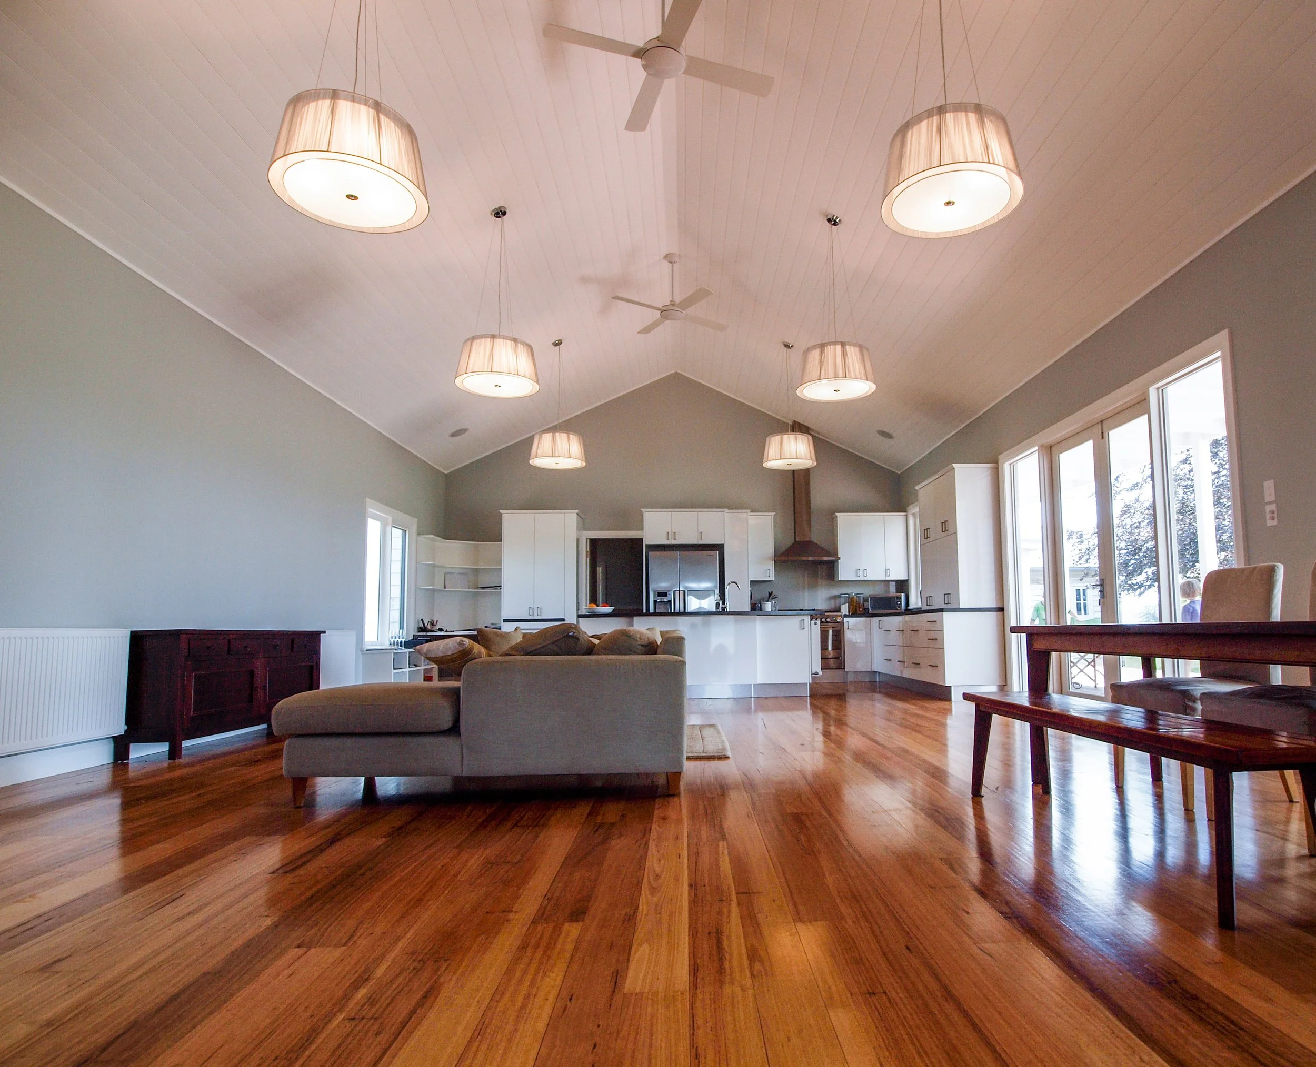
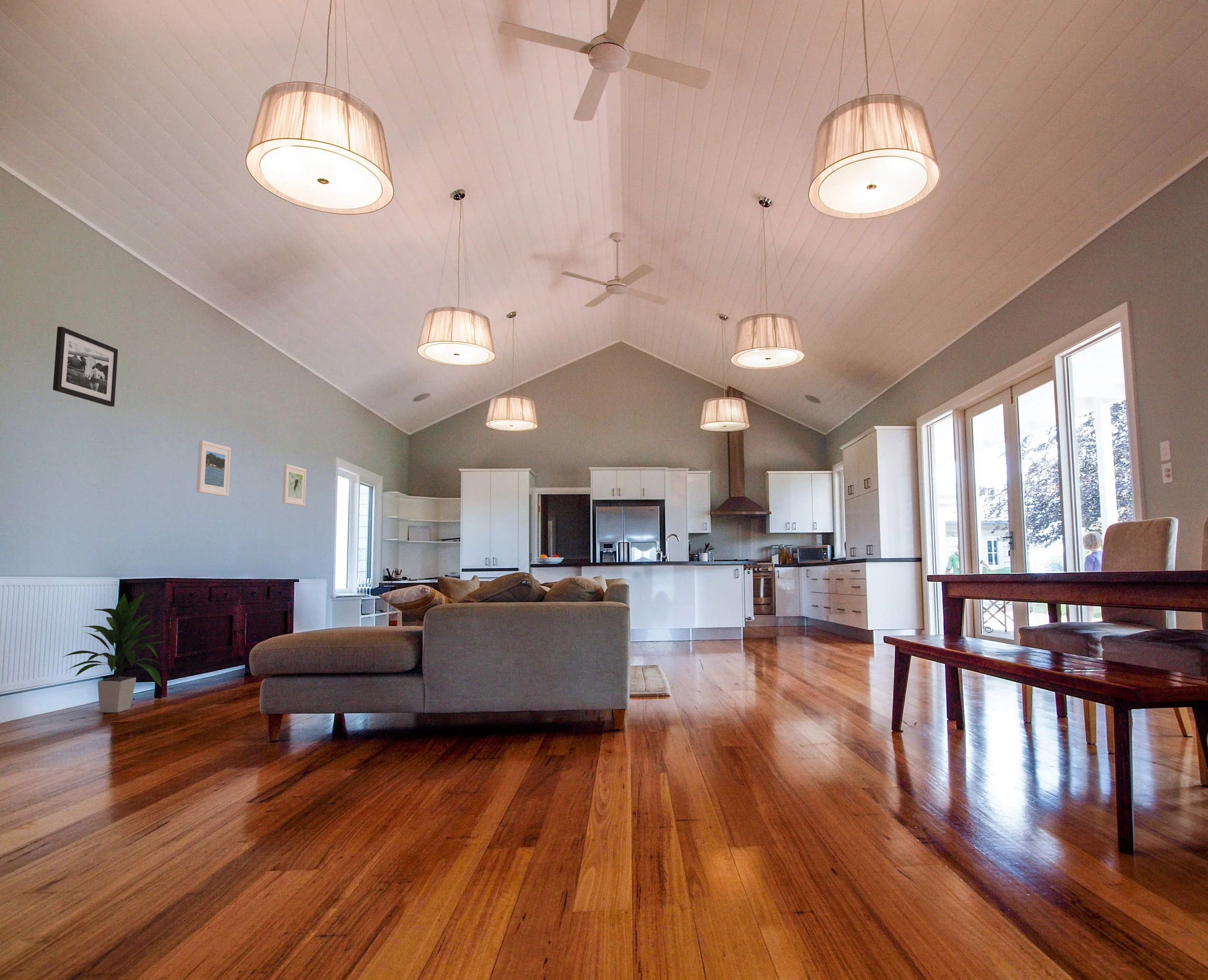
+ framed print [282,464,307,506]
+ indoor plant [61,591,167,713]
+ picture frame [52,326,118,407]
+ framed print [196,440,231,497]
